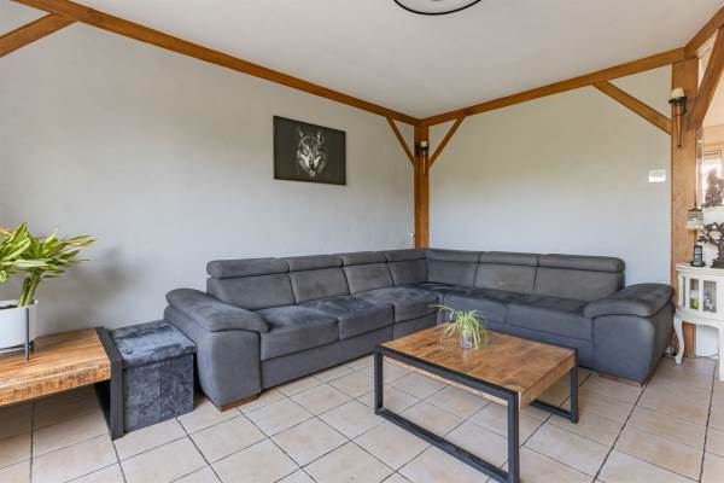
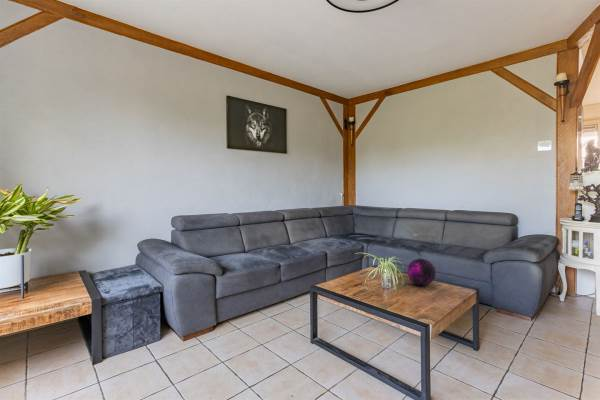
+ decorative orb [406,258,437,287]
